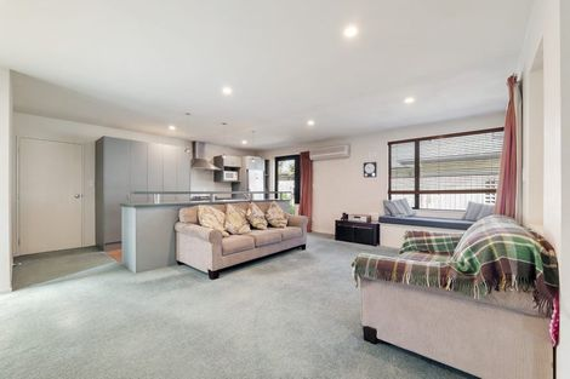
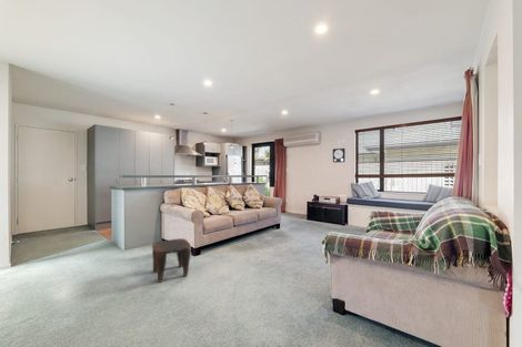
+ stool [151,237,192,284]
